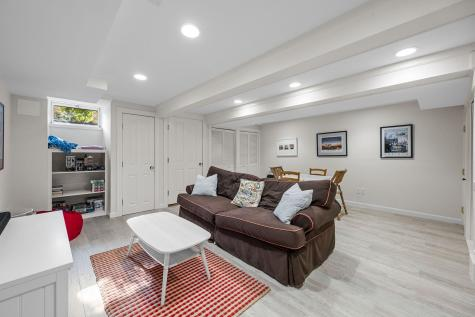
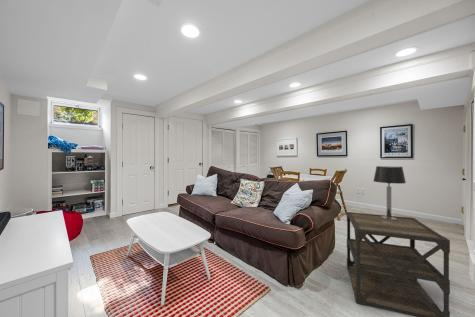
+ side table [346,211,451,317]
+ table lamp [373,165,407,220]
